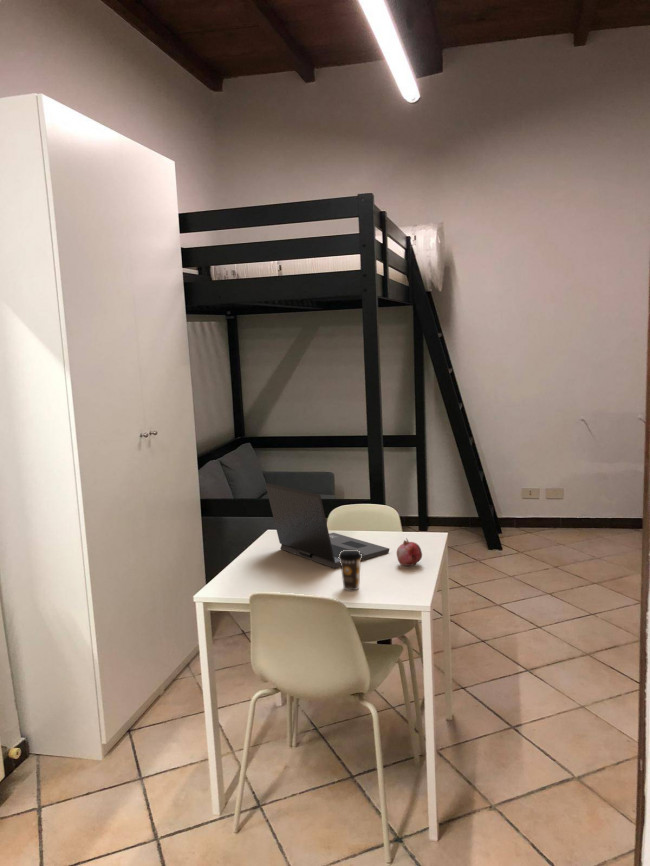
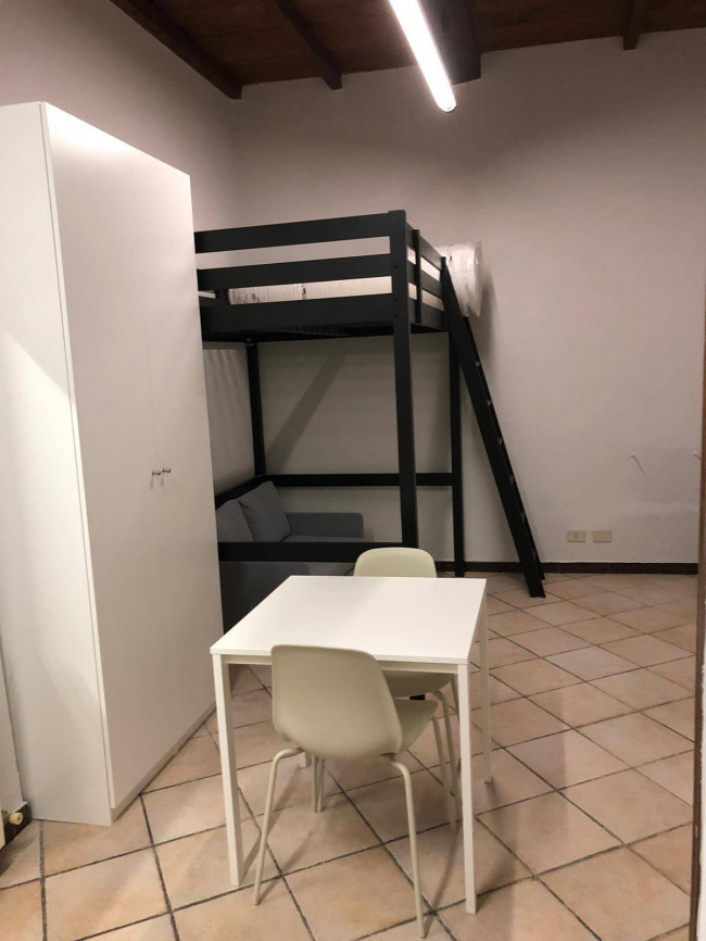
- fruit [396,537,423,567]
- laptop [265,482,390,569]
- coffee cup [338,550,362,591]
